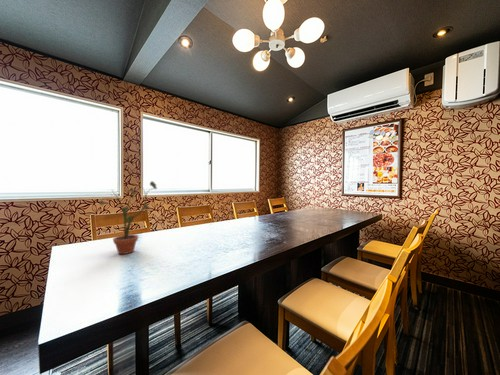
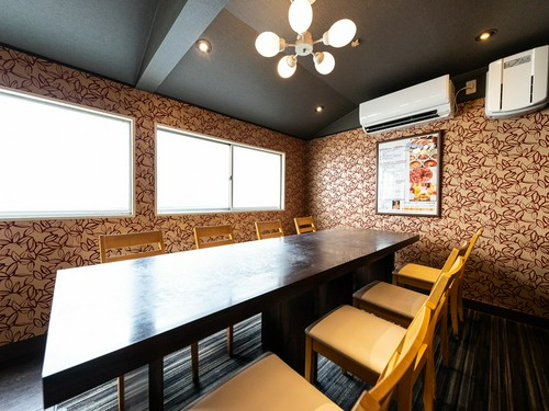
- potted plant [99,180,158,255]
